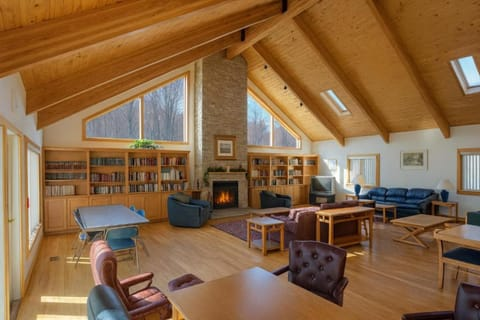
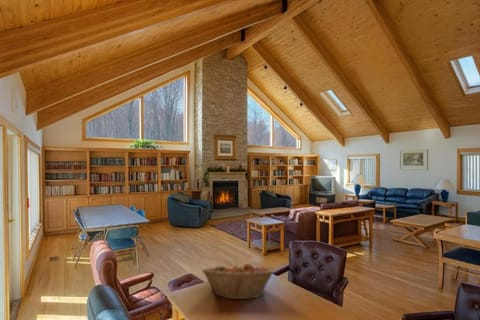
+ fruit basket [201,261,275,301]
